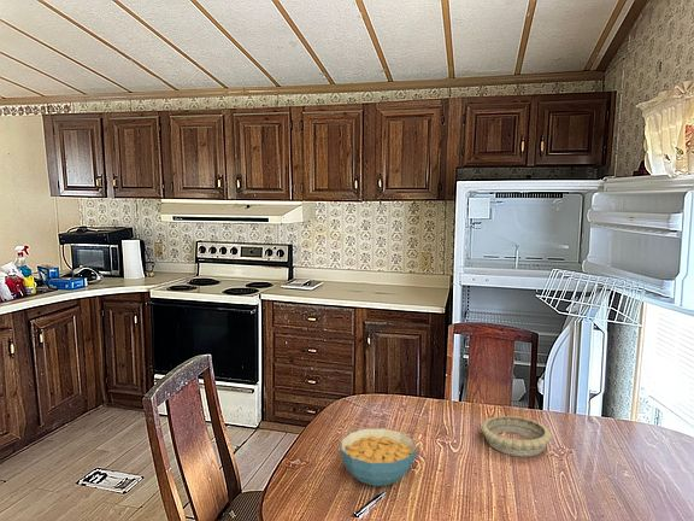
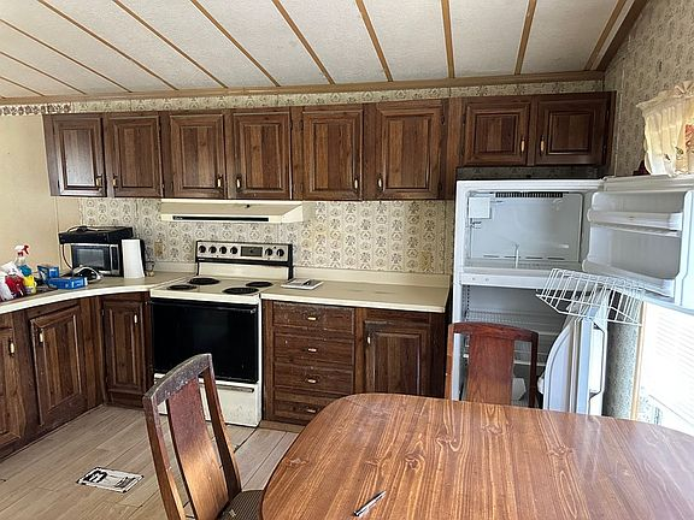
- cereal bowl [340,427,418,487]
- decorative bowl [480,415,553,457]
